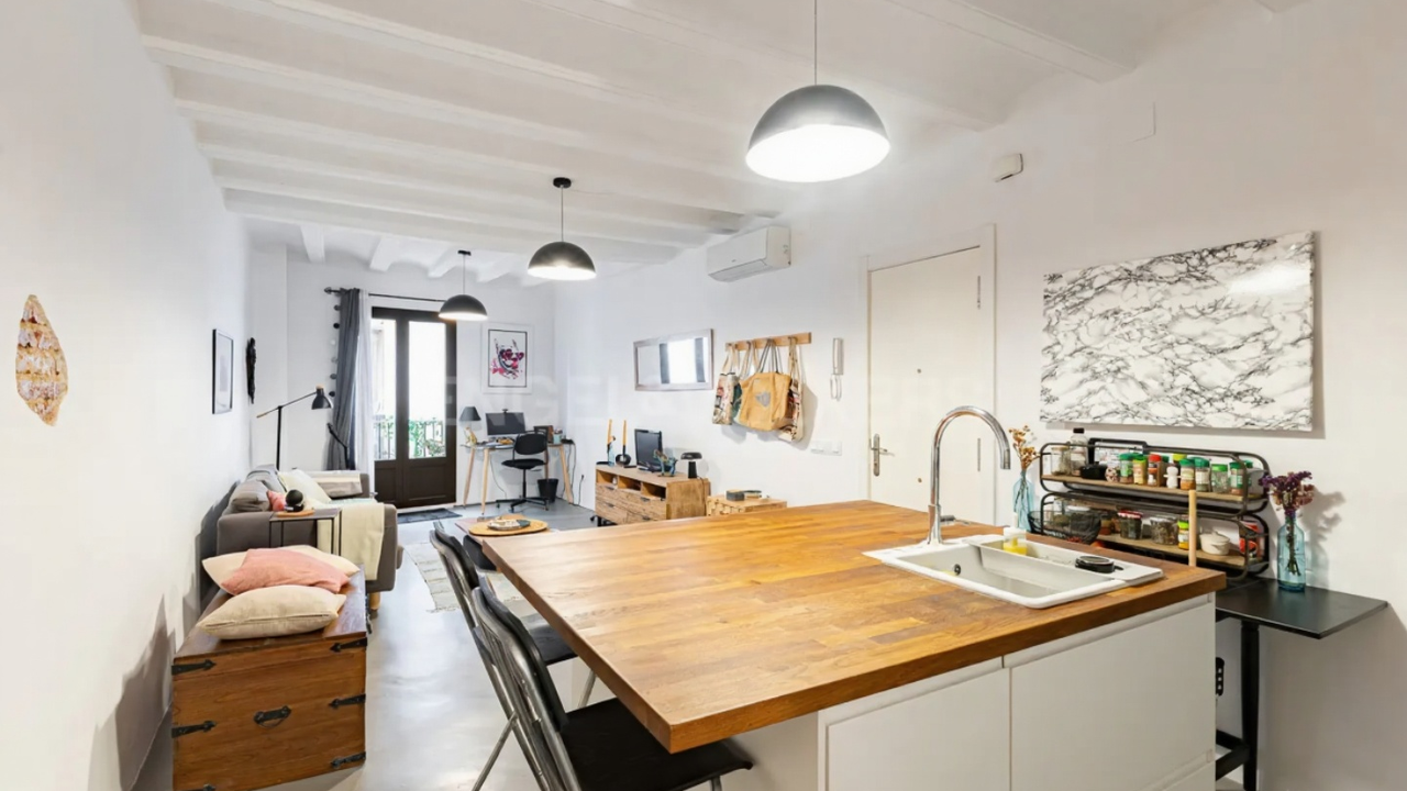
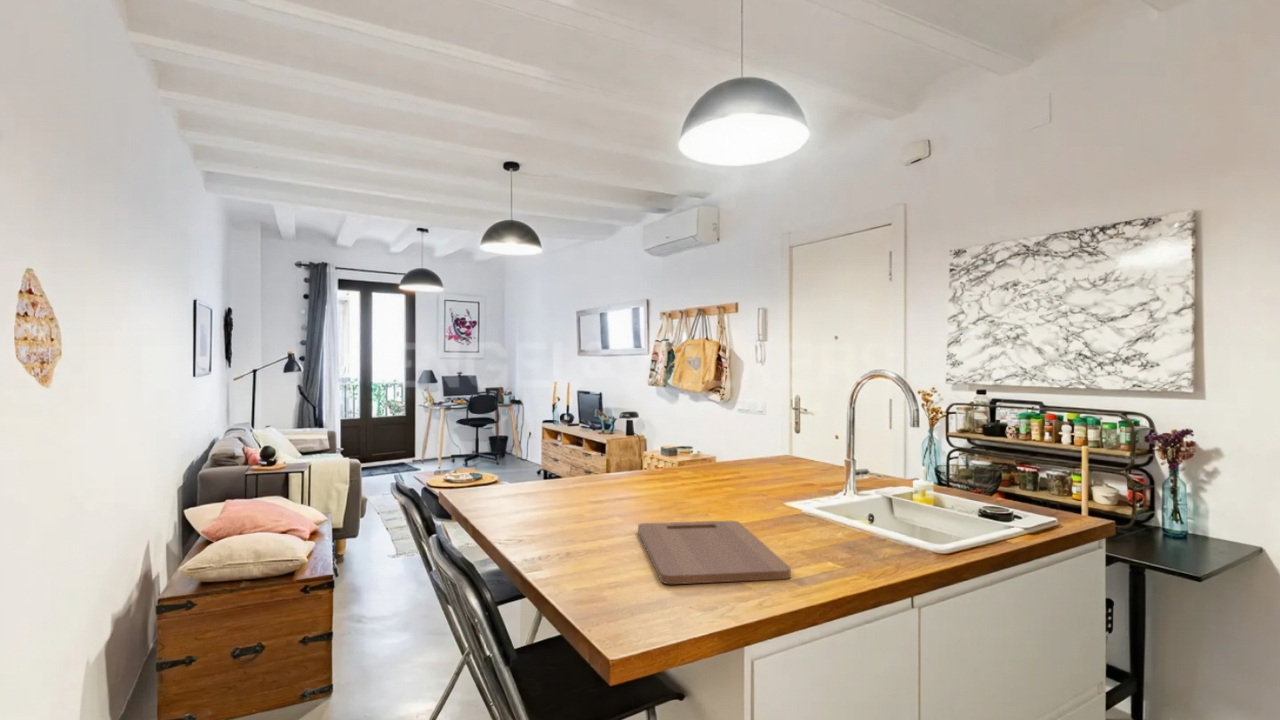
+ cutting board [637,520,792,585]
